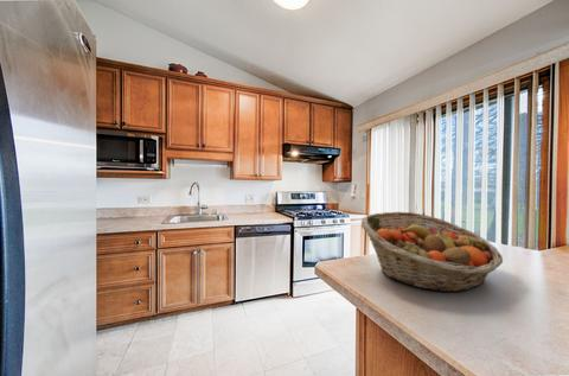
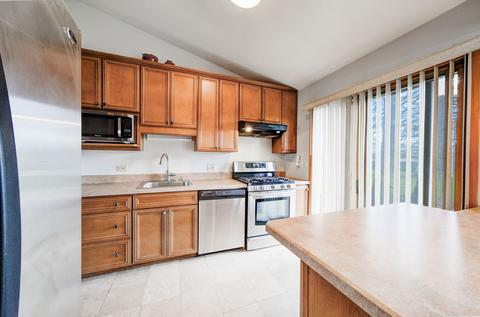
- fruit basket [360,211,504,293]
